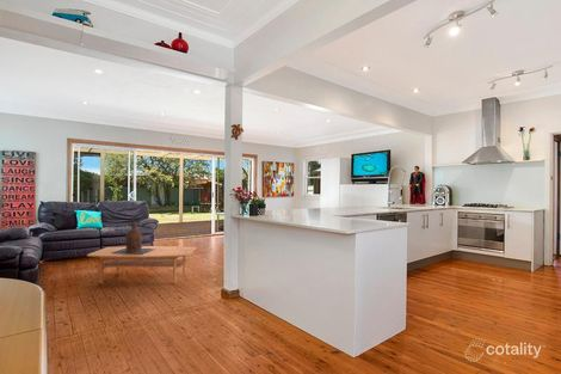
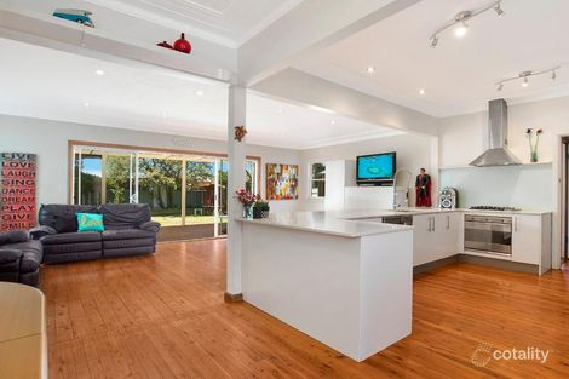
- lantern [112,220,155,255]
- coffee table [86,245,198,284]
